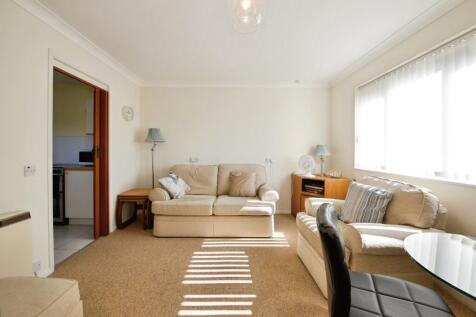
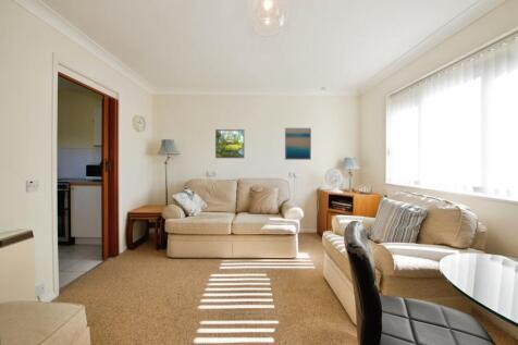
+ wall art [284,127,312,161]
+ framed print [214,128,246,159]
